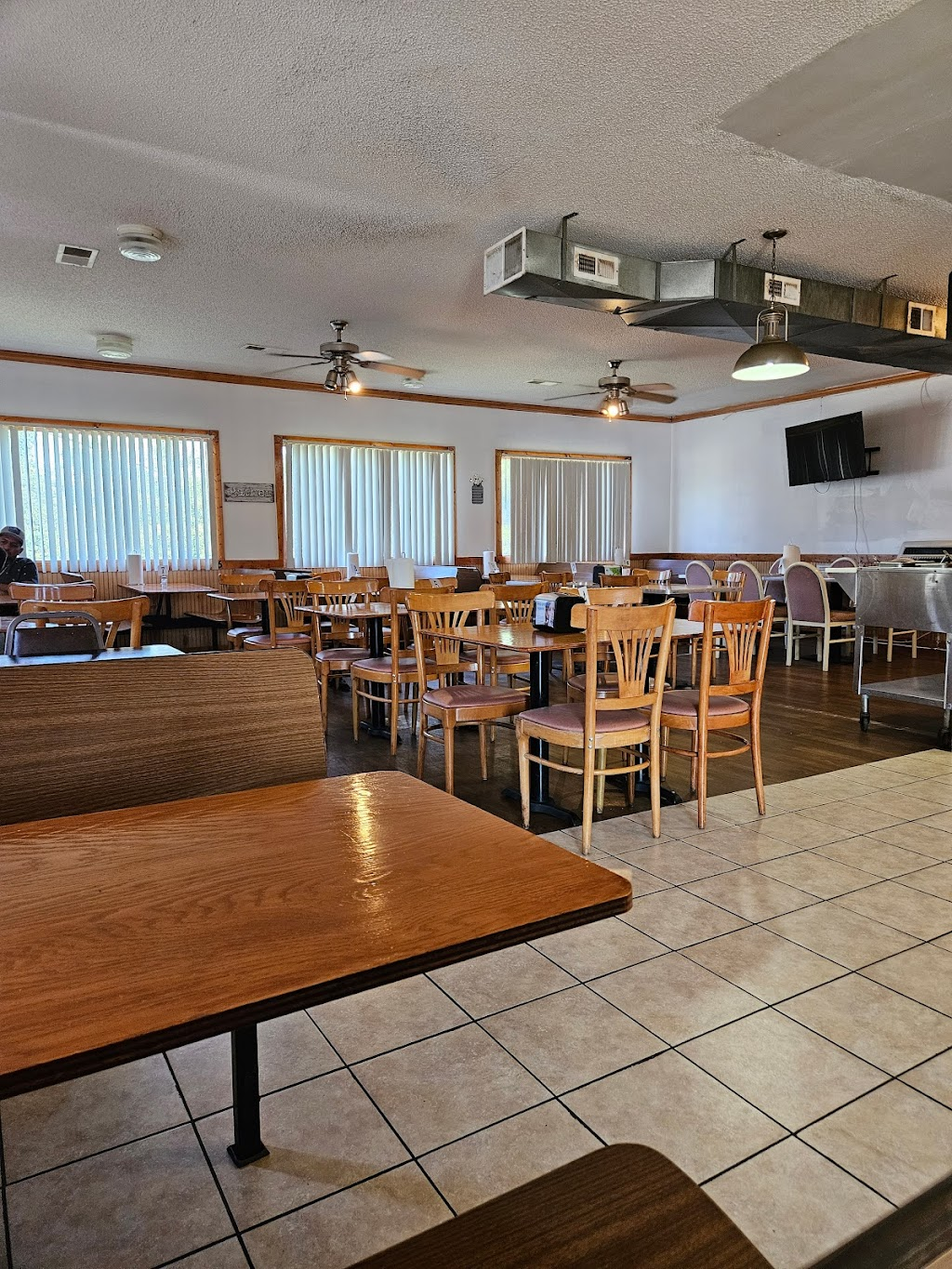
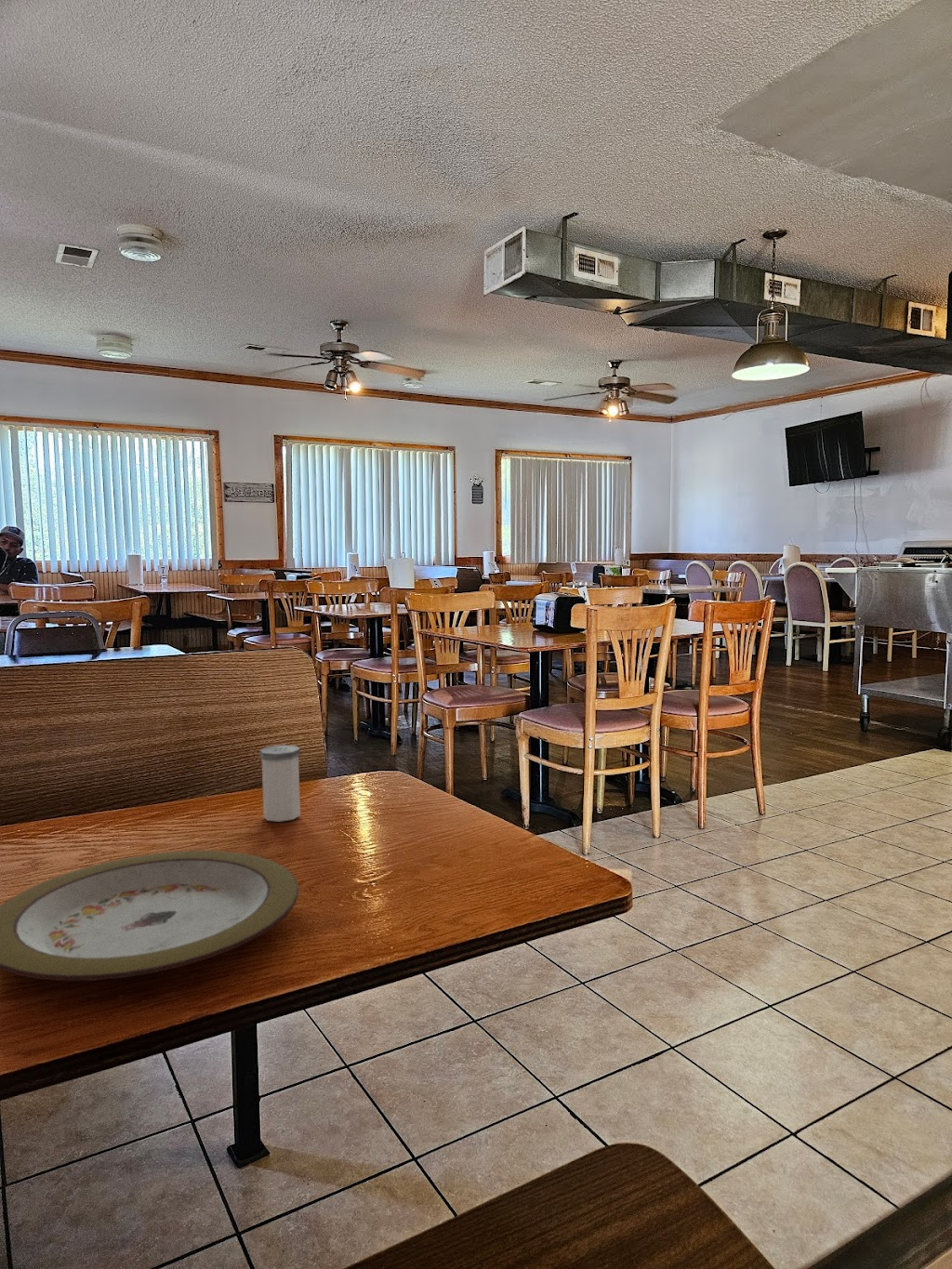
+ salt shaker [258,744,301,823]
+ plate [0,850,299,982]
